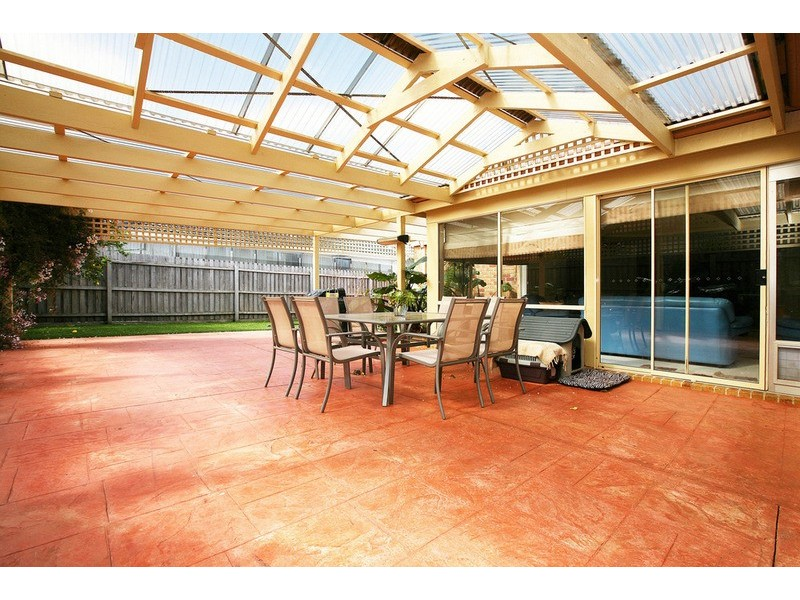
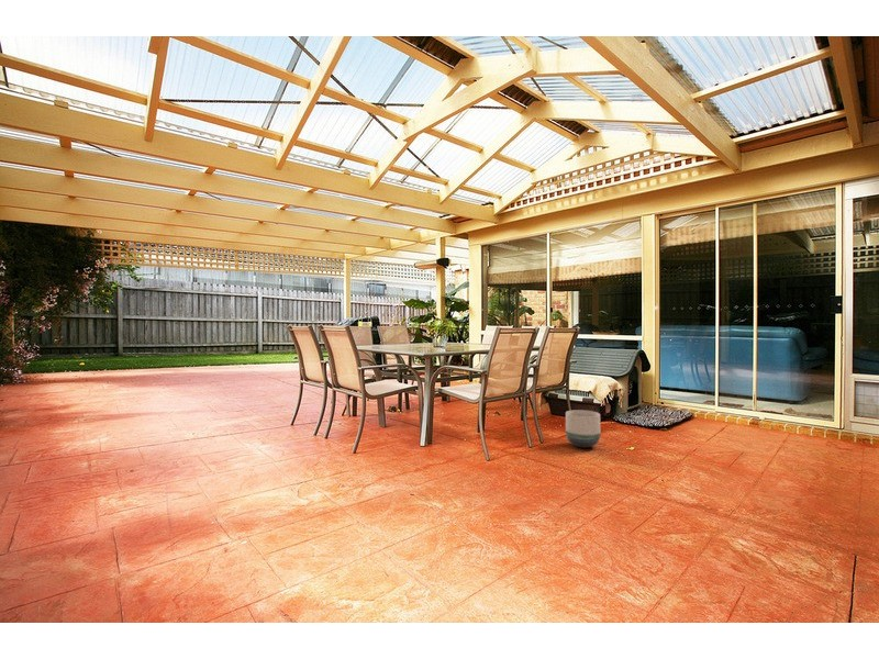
+ planter [565,409,601,449]
